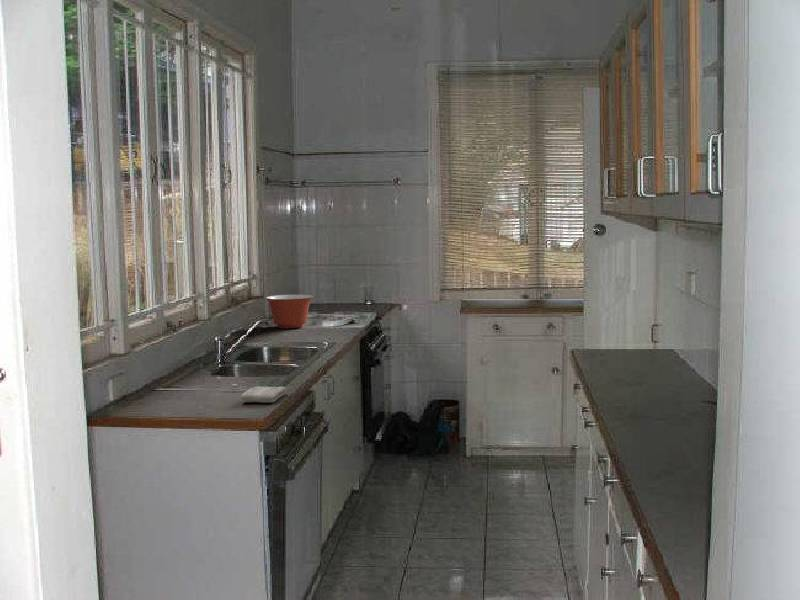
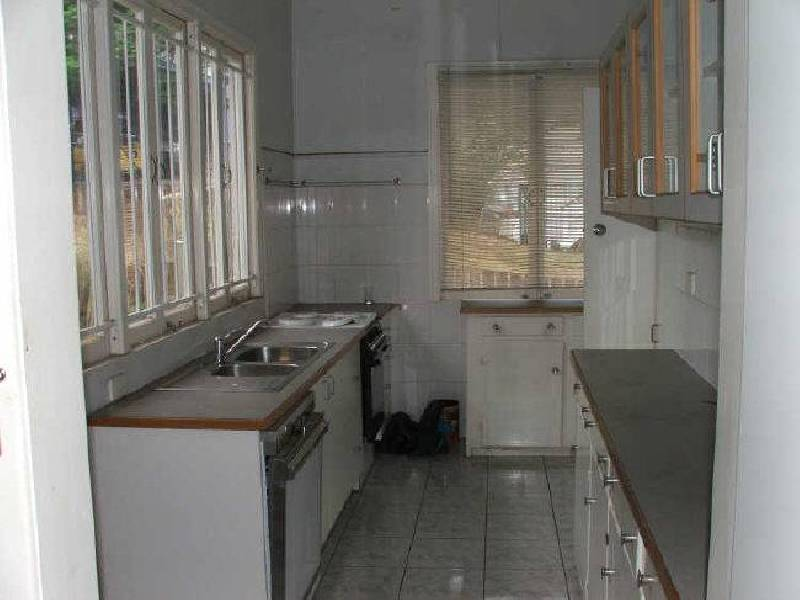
- washcloth [240,385,287,404]
- mixing bowl [265,294,314,329]
